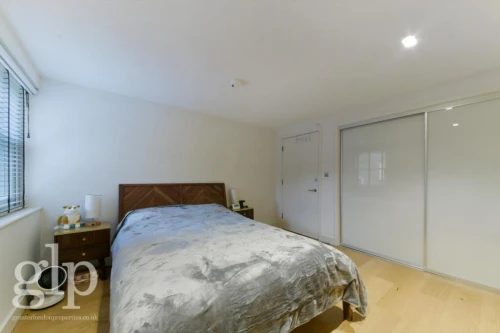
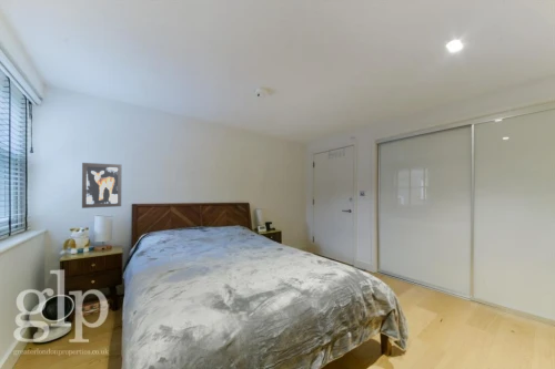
+ wall art [81,162,123,209]
